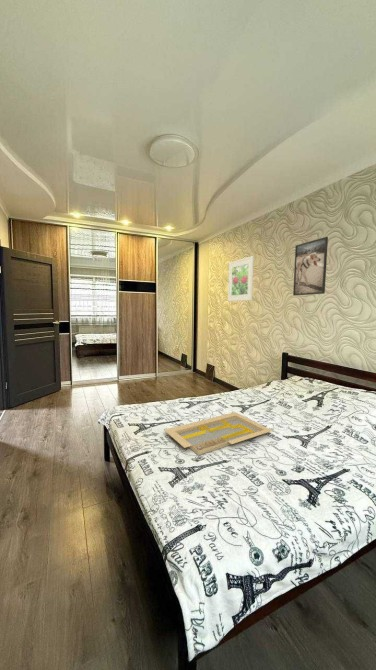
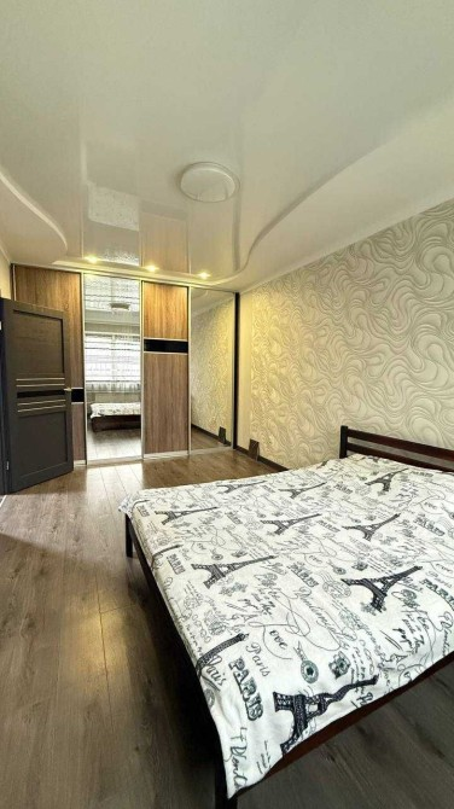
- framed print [292,236,329,296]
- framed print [227,255,255,302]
- serving tray [164,411,273,456]
